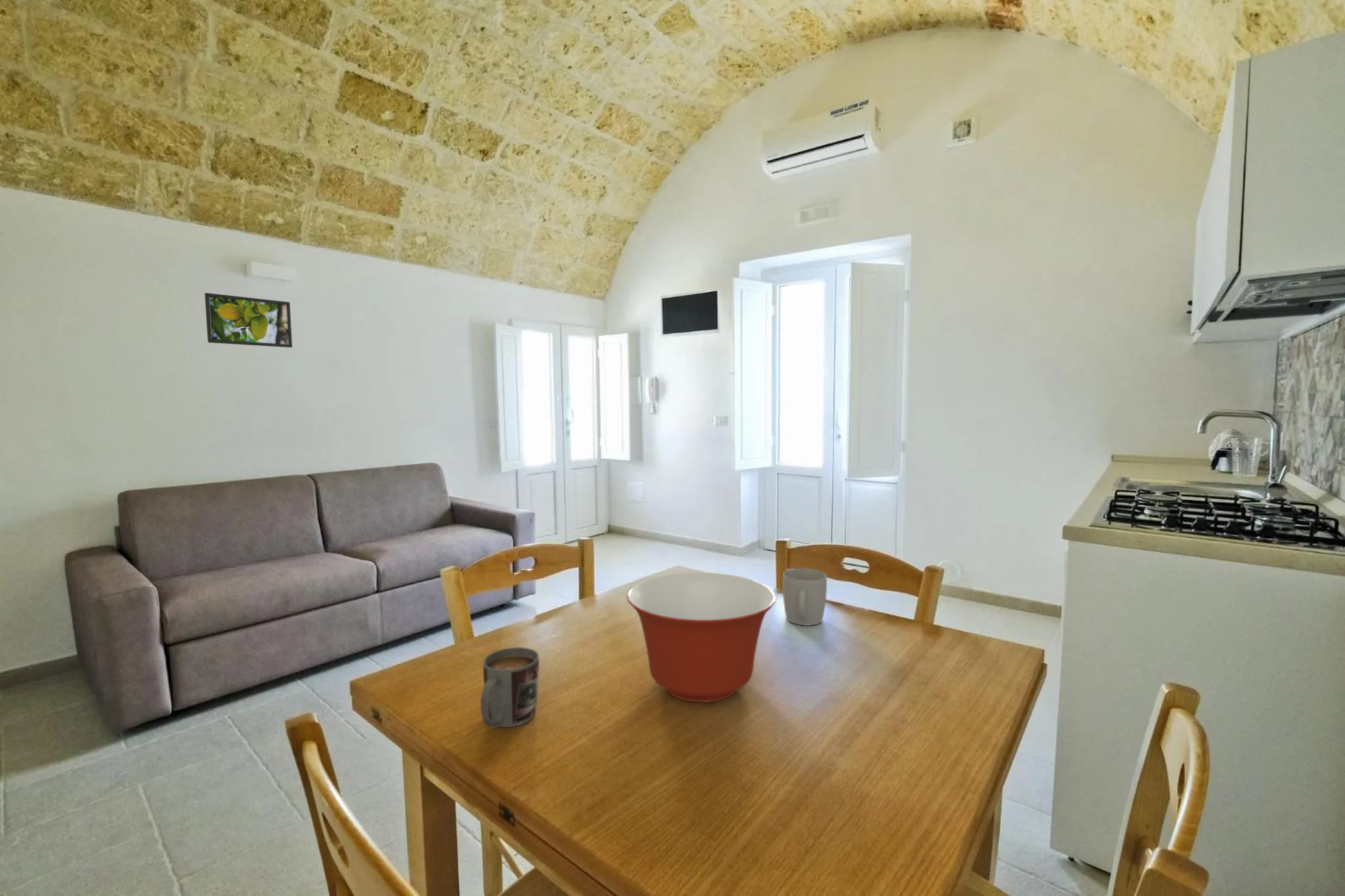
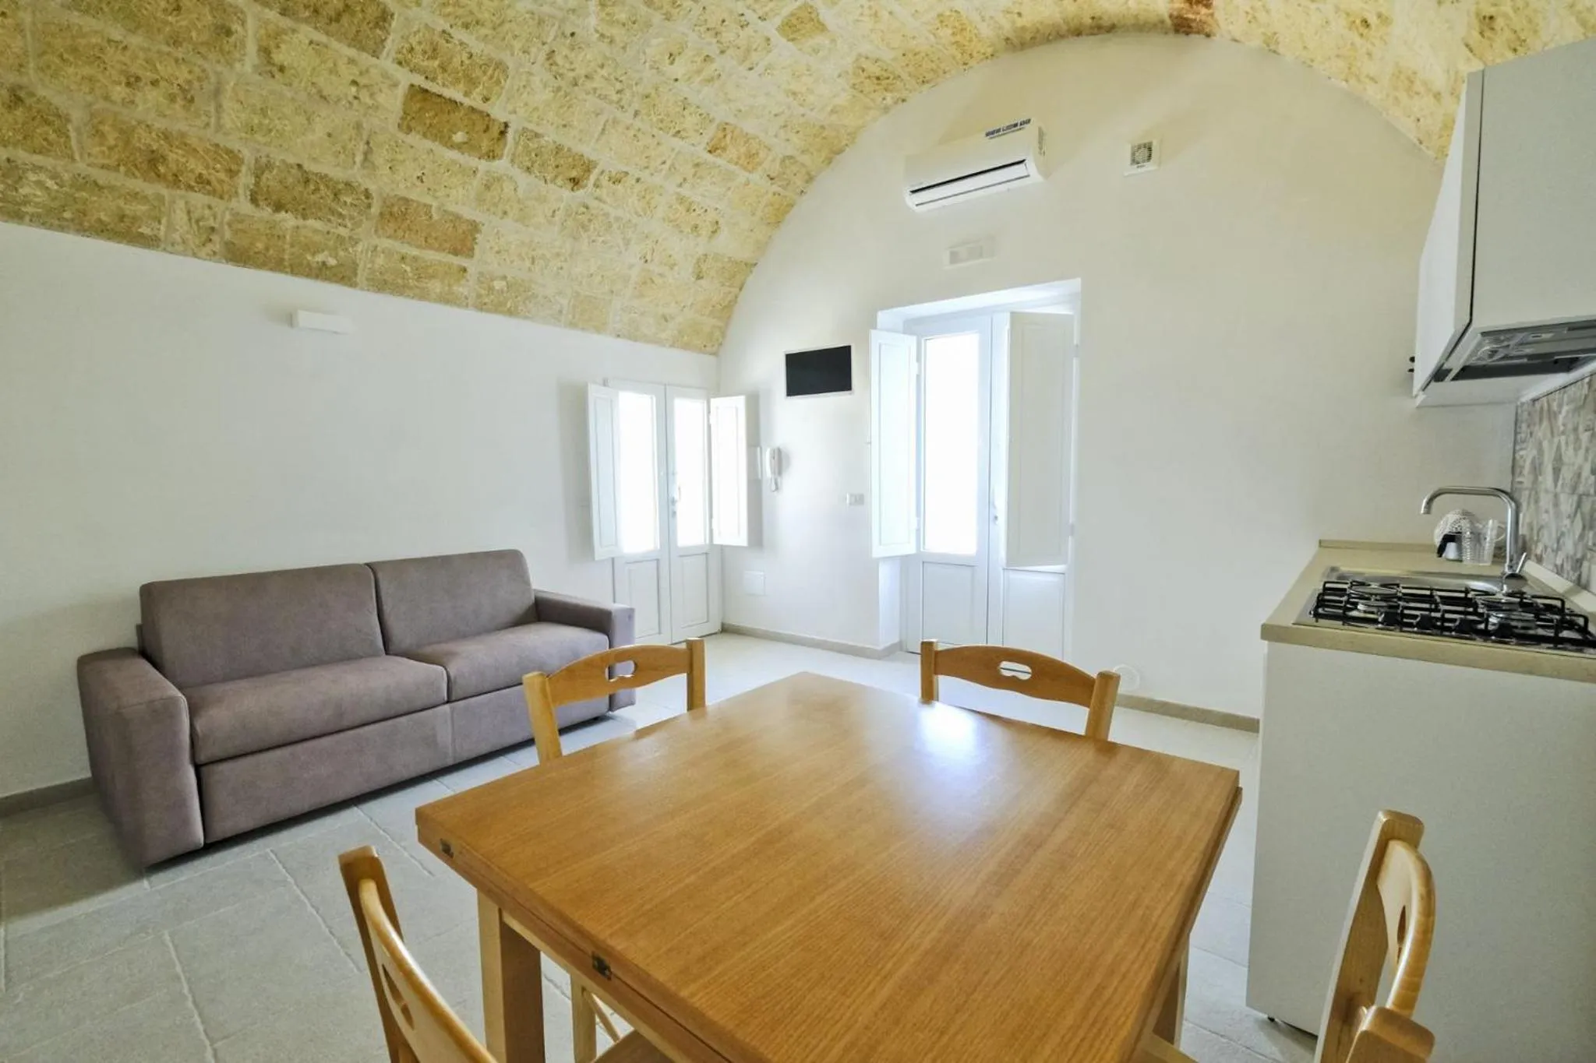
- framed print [204,292,293,348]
- mug [782,568,827,626]
- mug [480,647,540,729]
- mixing bowl [626,572,777,703]
